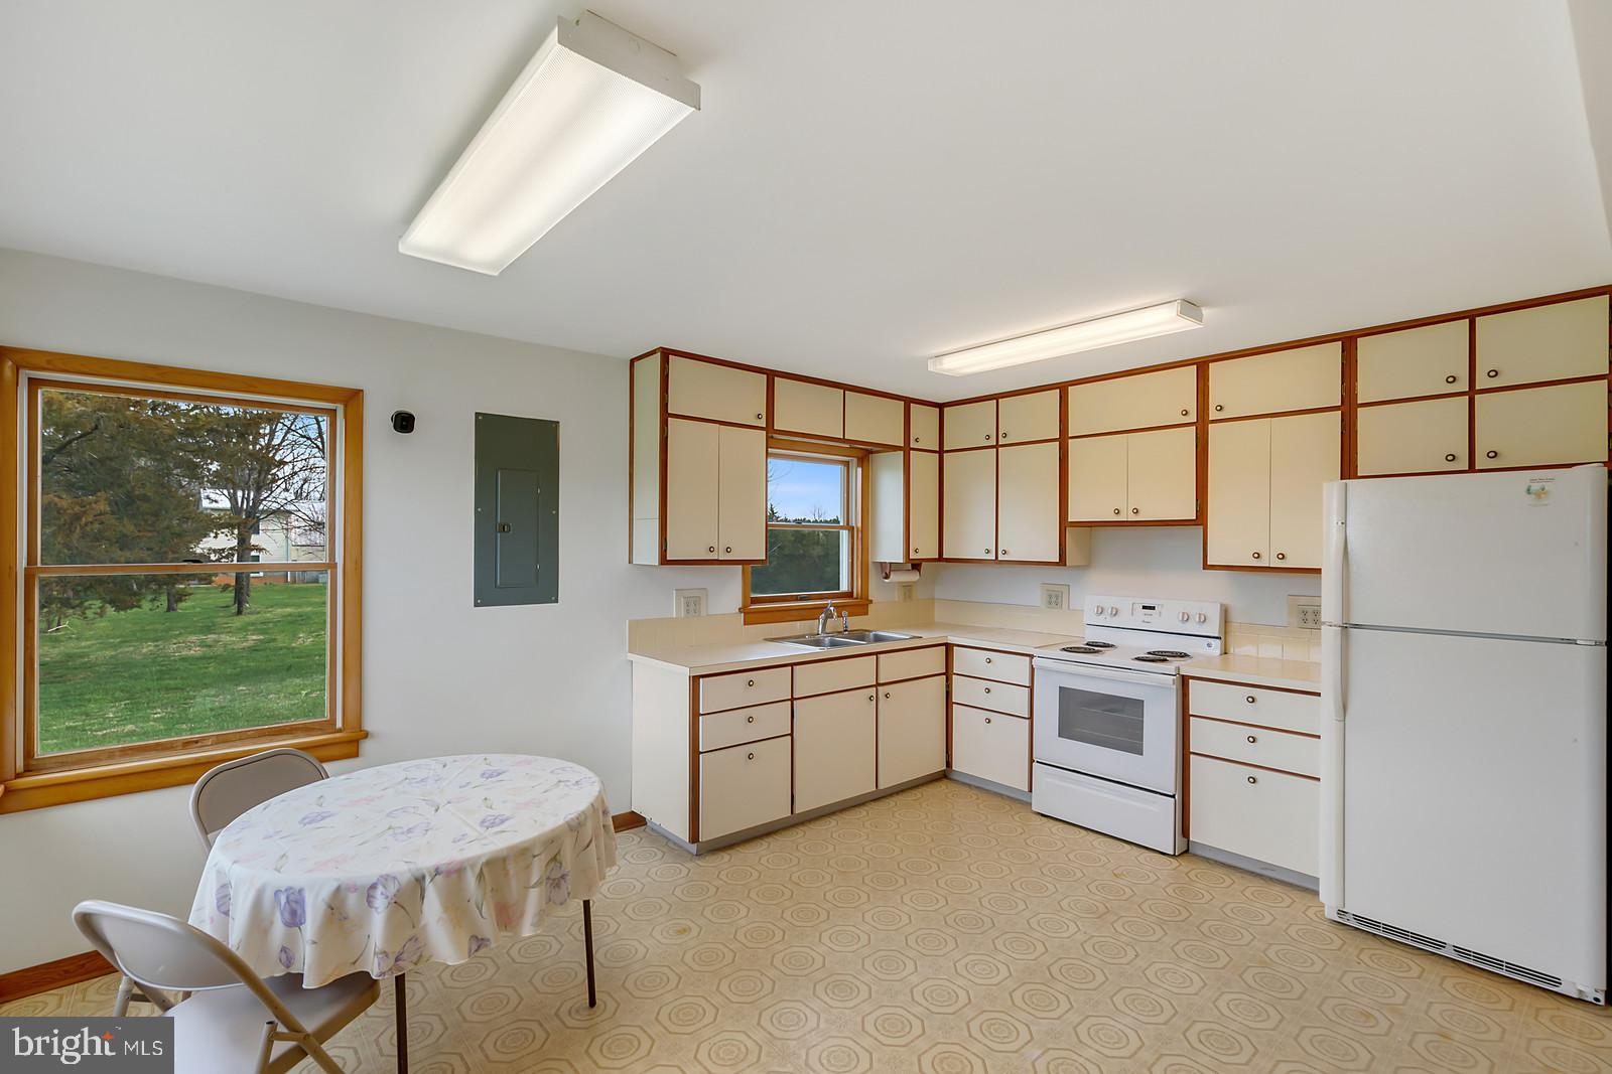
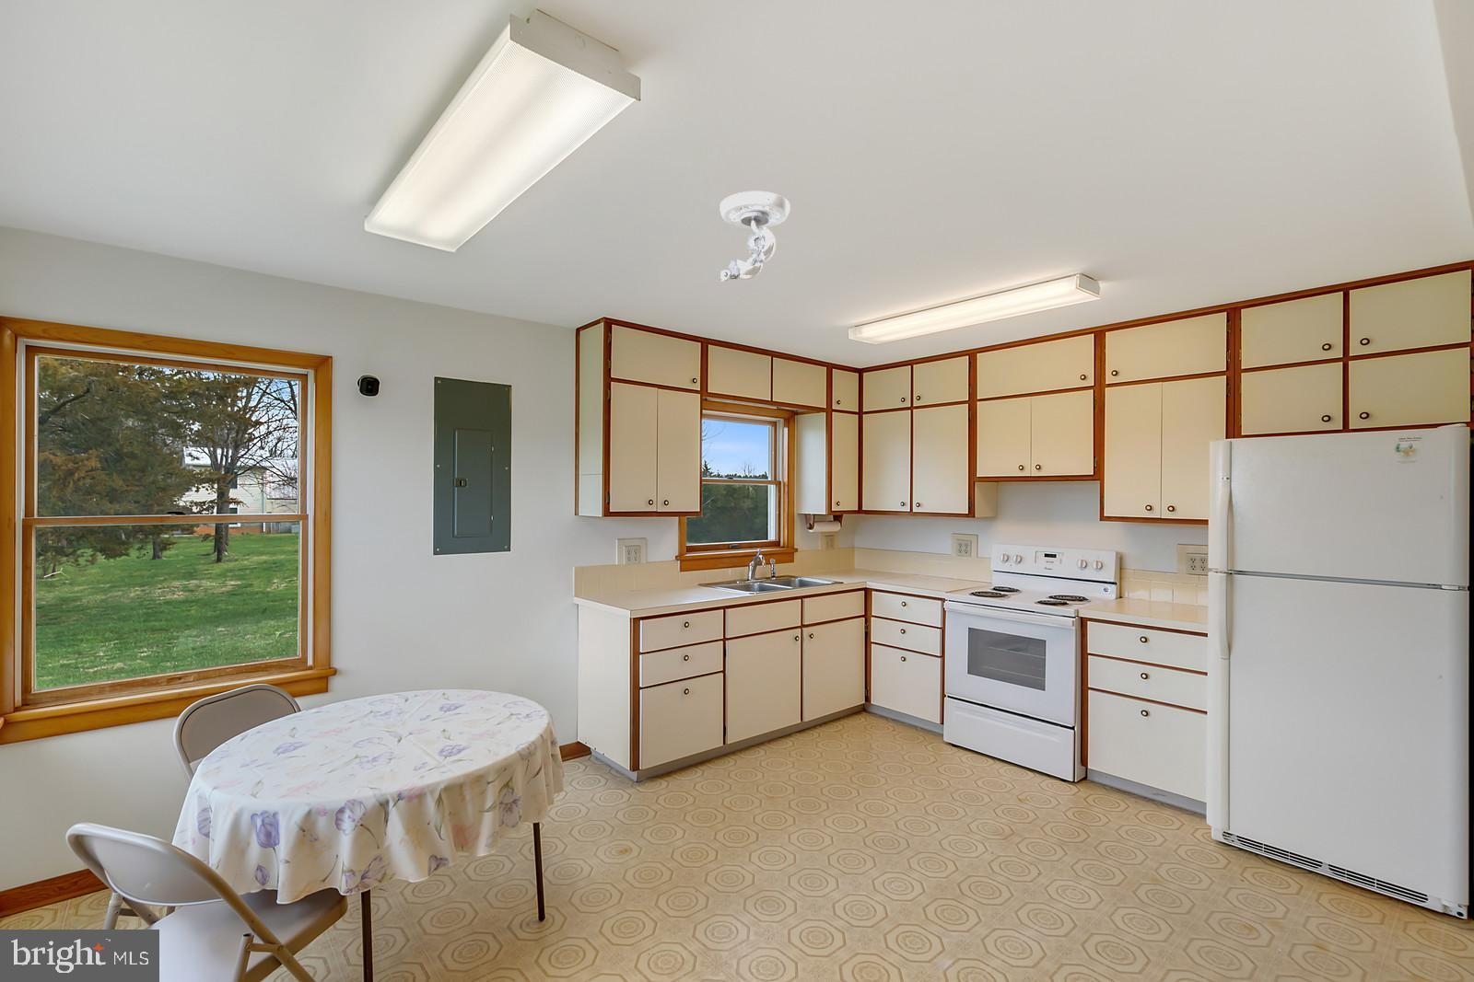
+ security camera [718,191,792,283]
